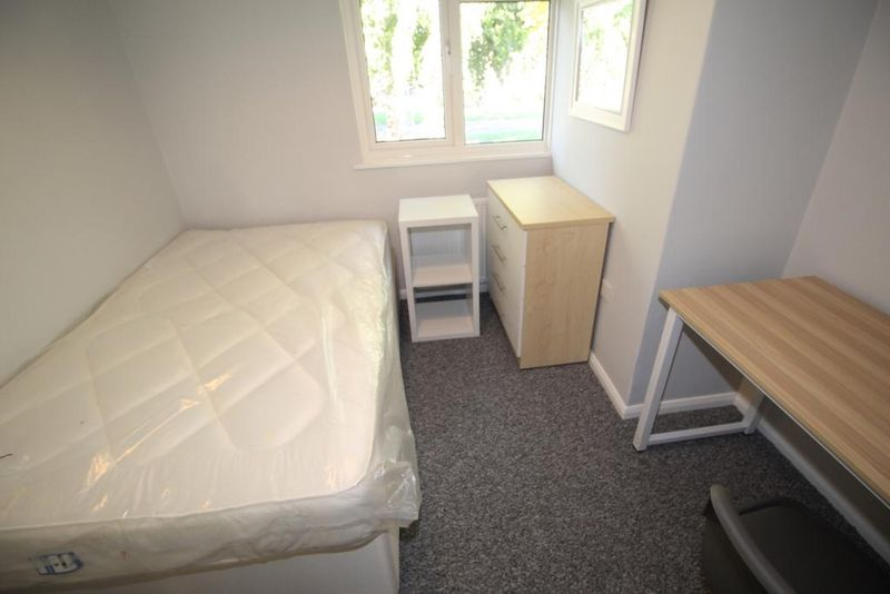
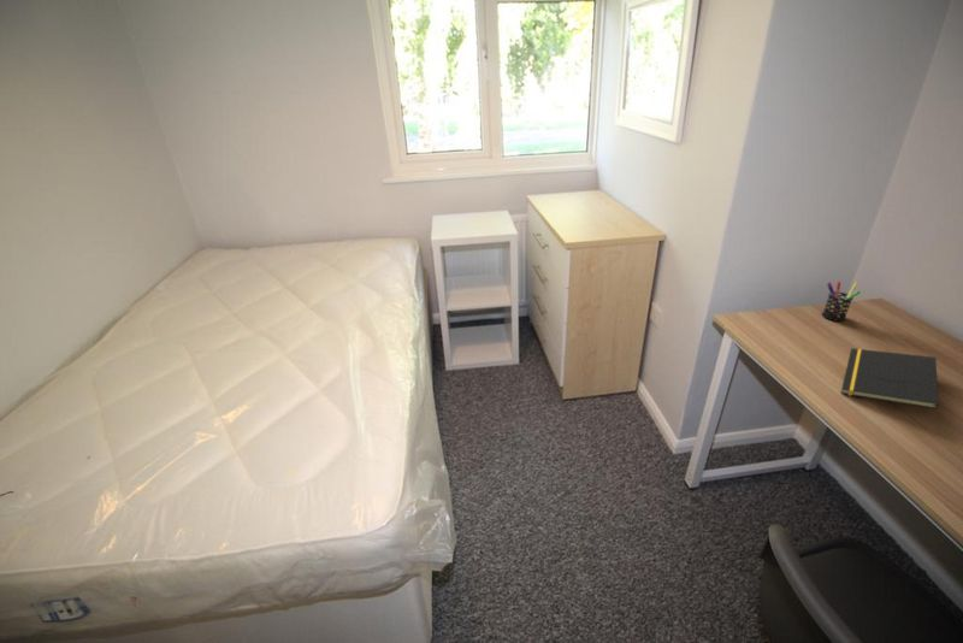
+ pen holder [821,281,862,323]
+ notepad [840,347,940,411]
